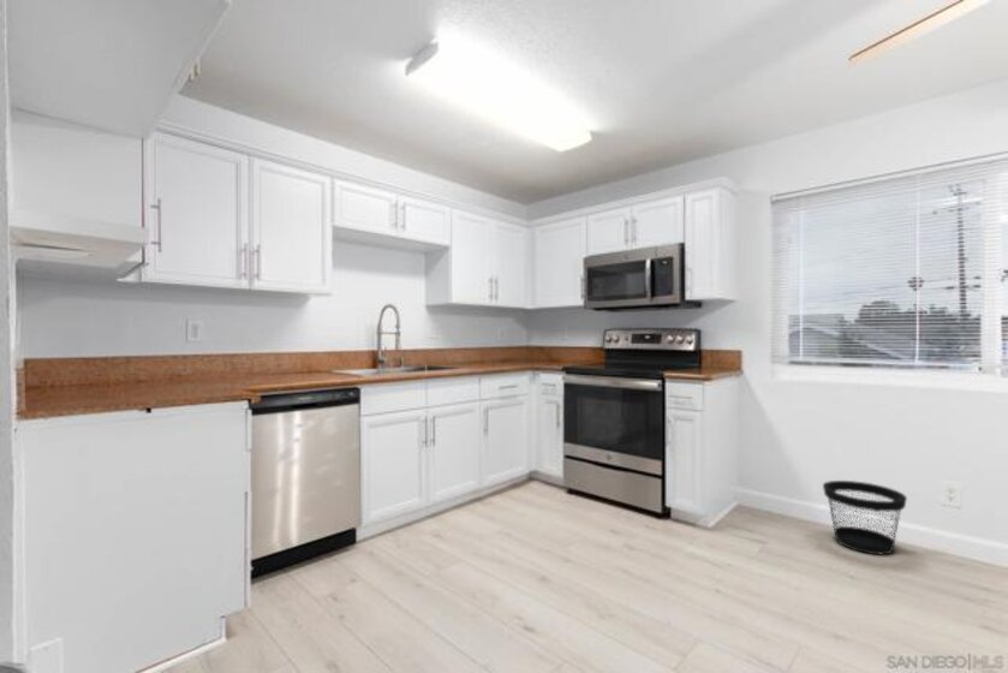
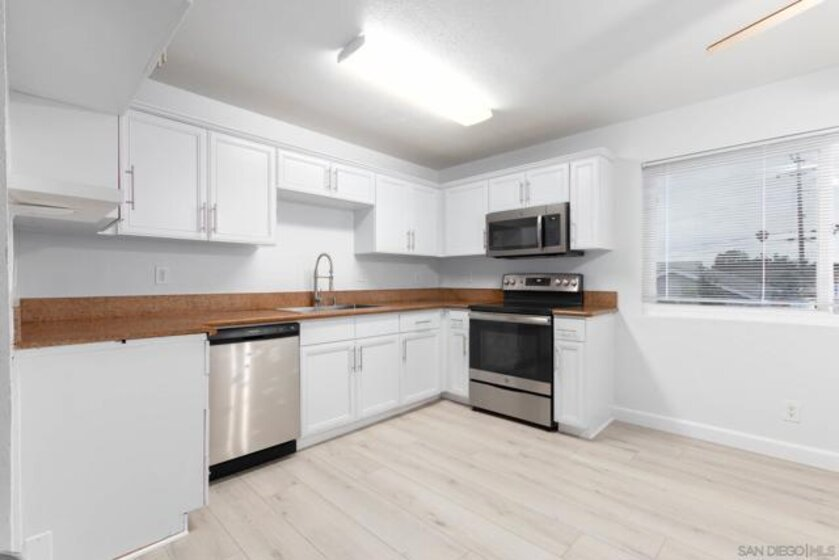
- wastebasket [822,480,908,555]
